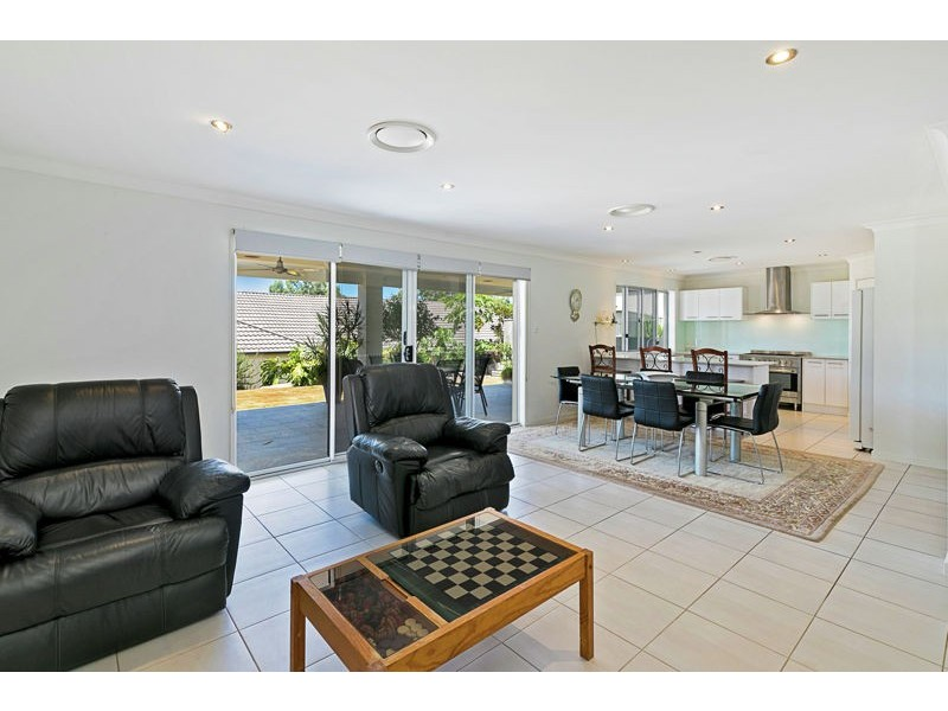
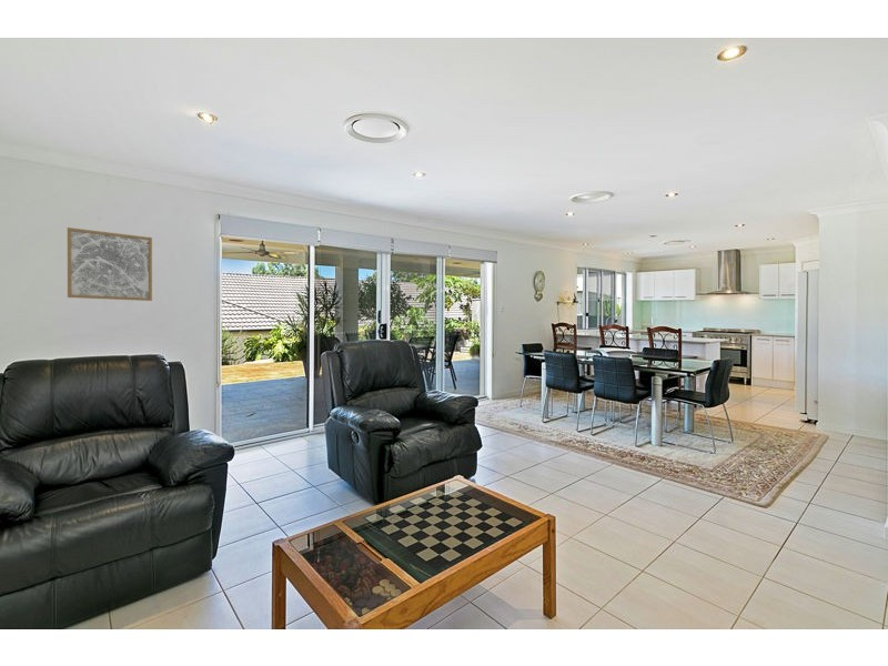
+ wall art [67,226,153,302]
